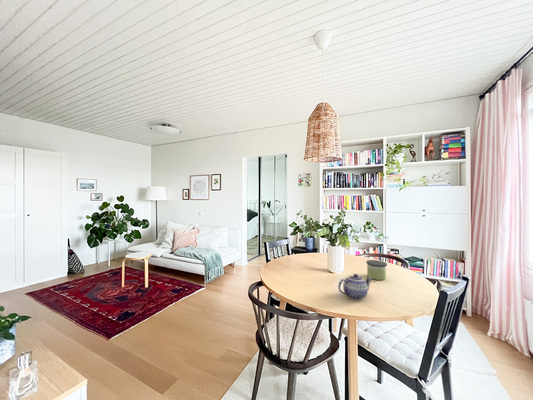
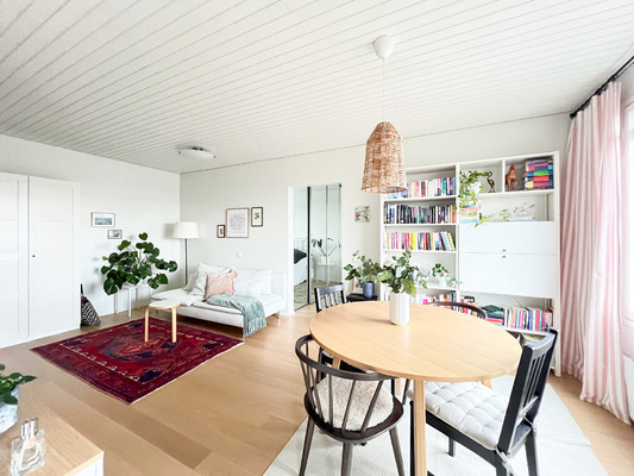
- candle [365,259,388,281]
- teapot [337,273,373,301]
